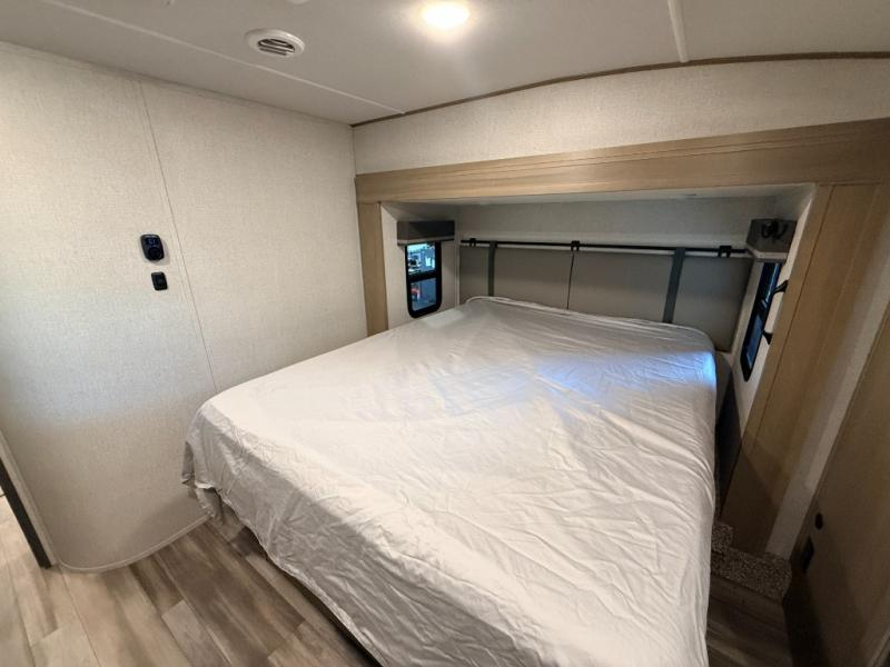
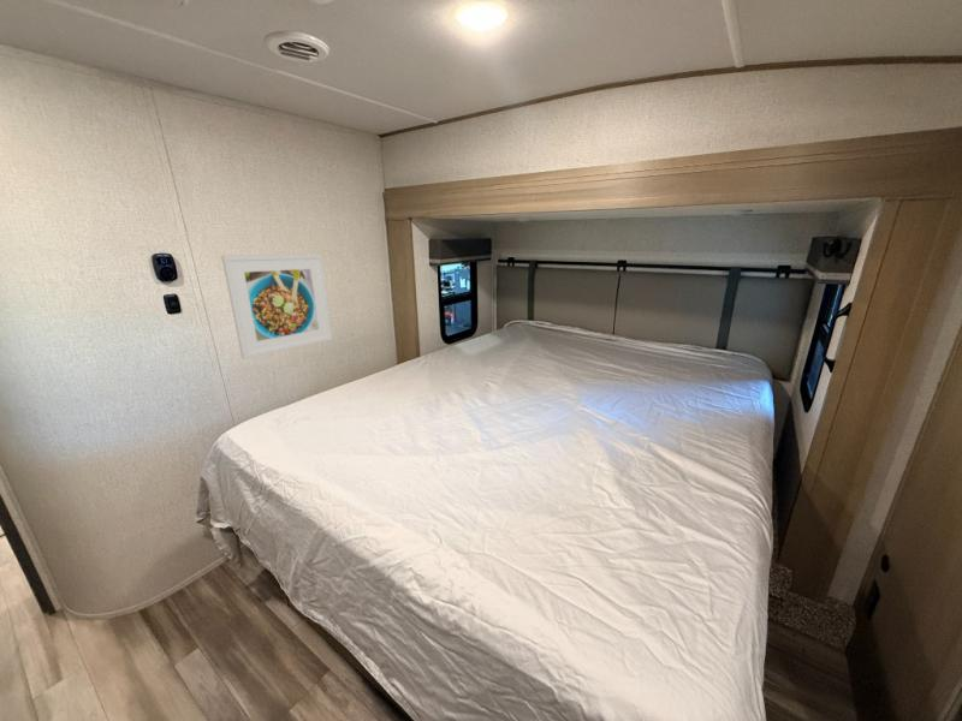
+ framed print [220,254,334,360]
